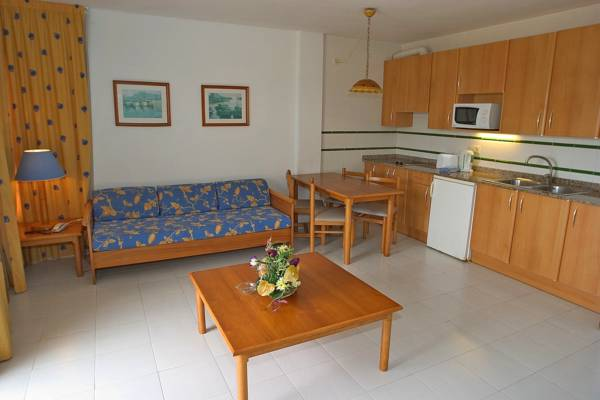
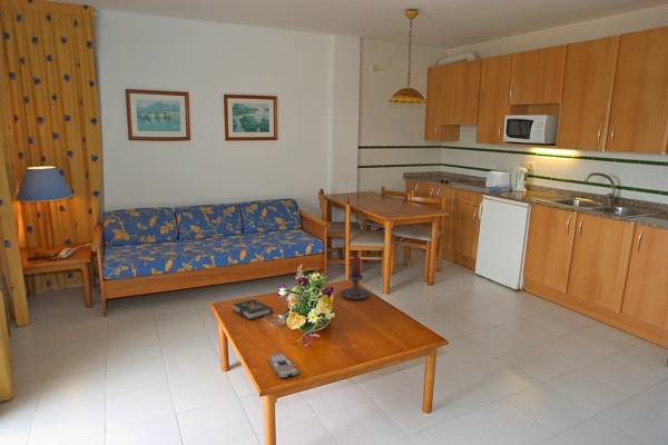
+ book [232,298,274,322]
+ remote control [267,353,299,379]
+ candle holder [333,255,371,300]
